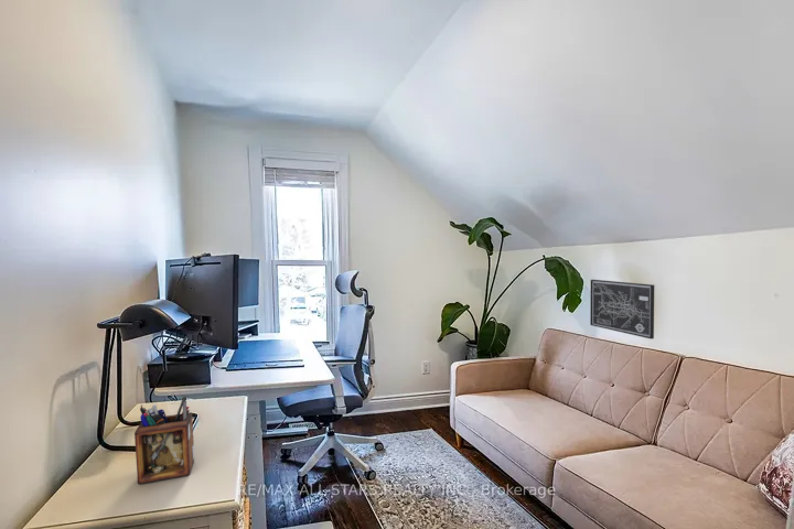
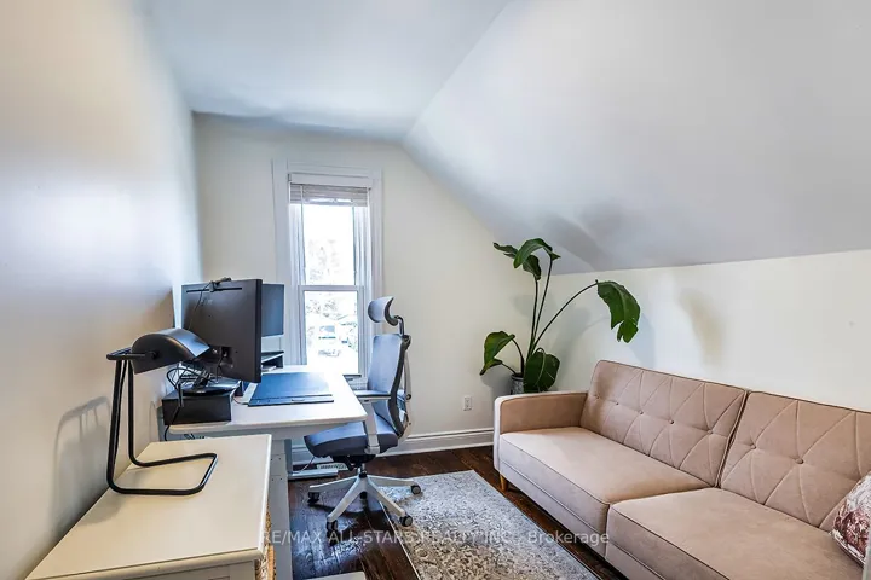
- desk organizer [133,395,195,485]
- wall art [589,279,655,341]
